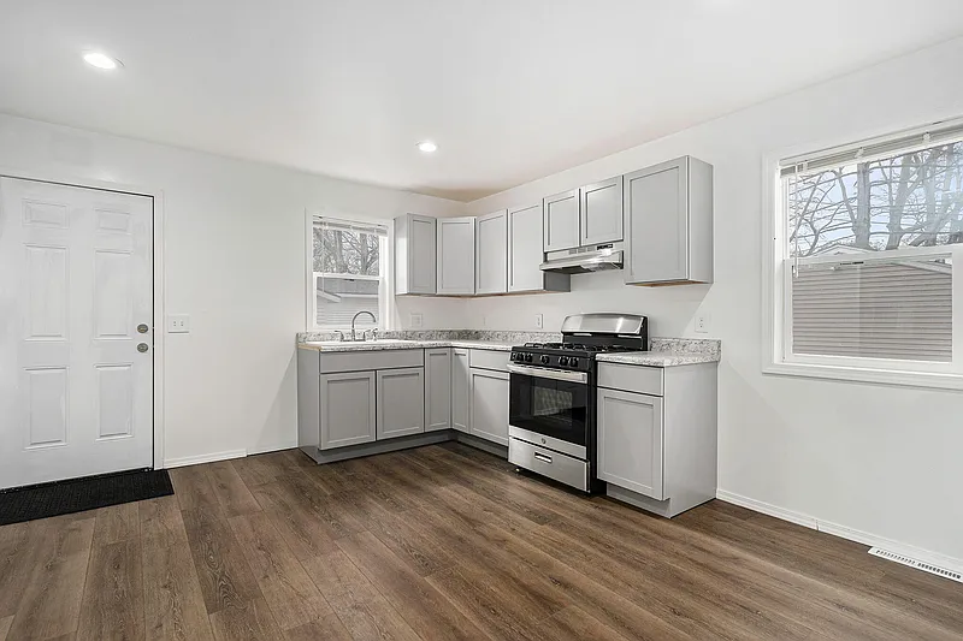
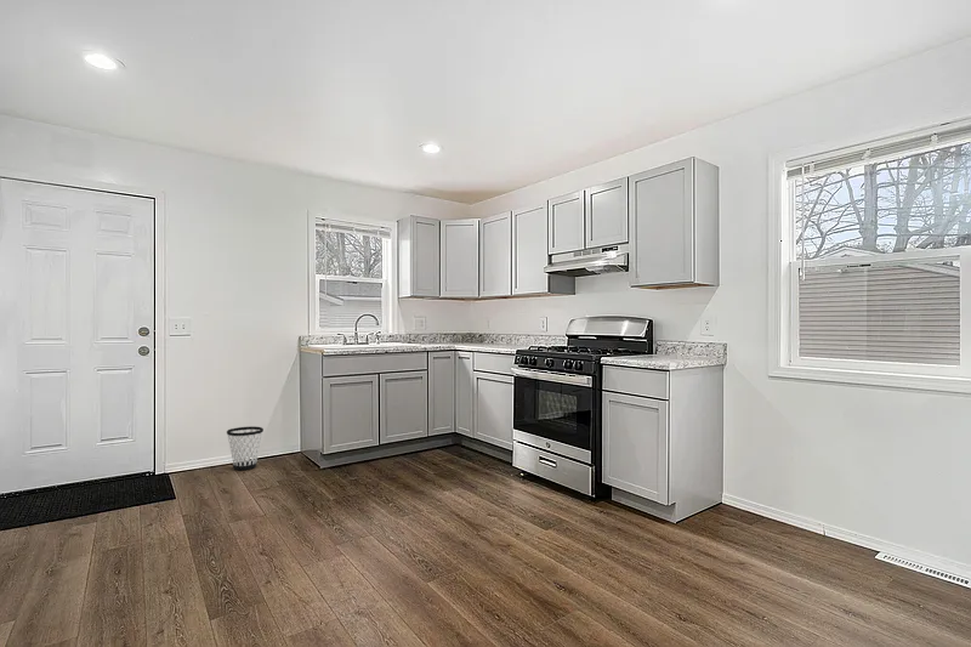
+ wastebasket [226,425,265,471]
